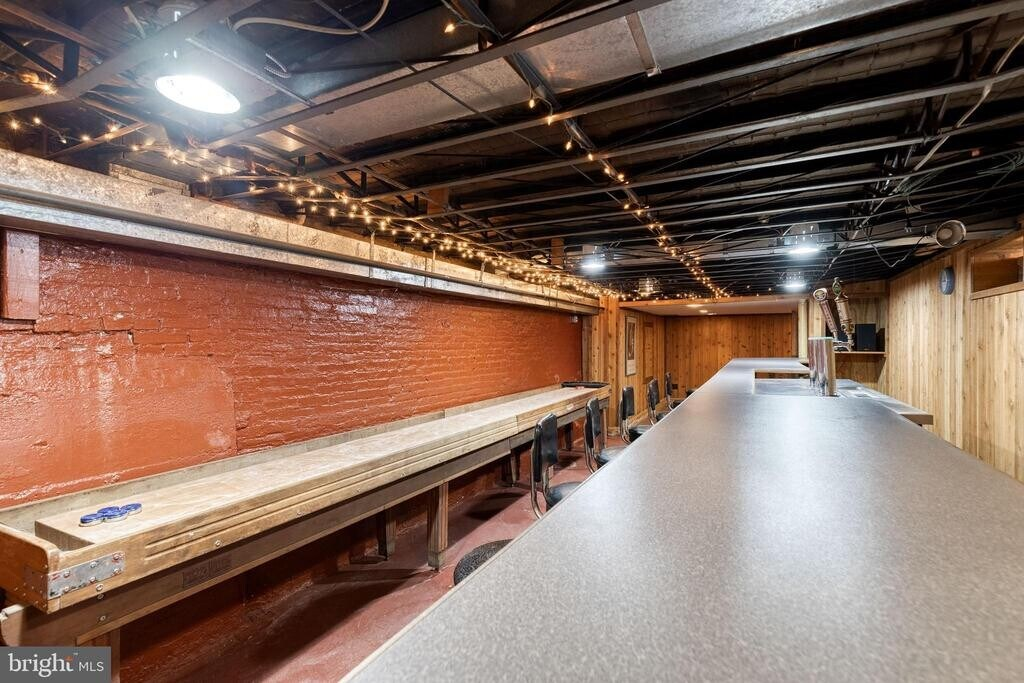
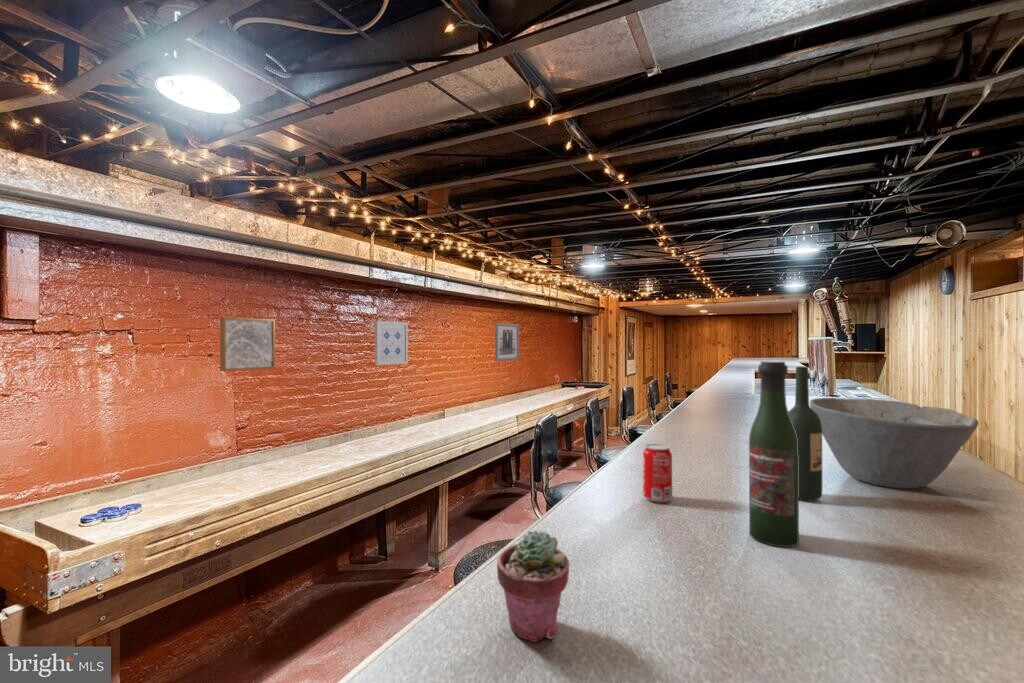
+ beverage can [642,443,673,503]
+ wall art [374,320,409,366]
+ wall art [494,322,520,362]
+ bowl [809,397,980,489]
+ potted succulent [496,529,570,643]
+ beer bottle [748,360,800,548]
+ wine bottle [788,366,823,502]
+ wall art [219,316,276,372]
